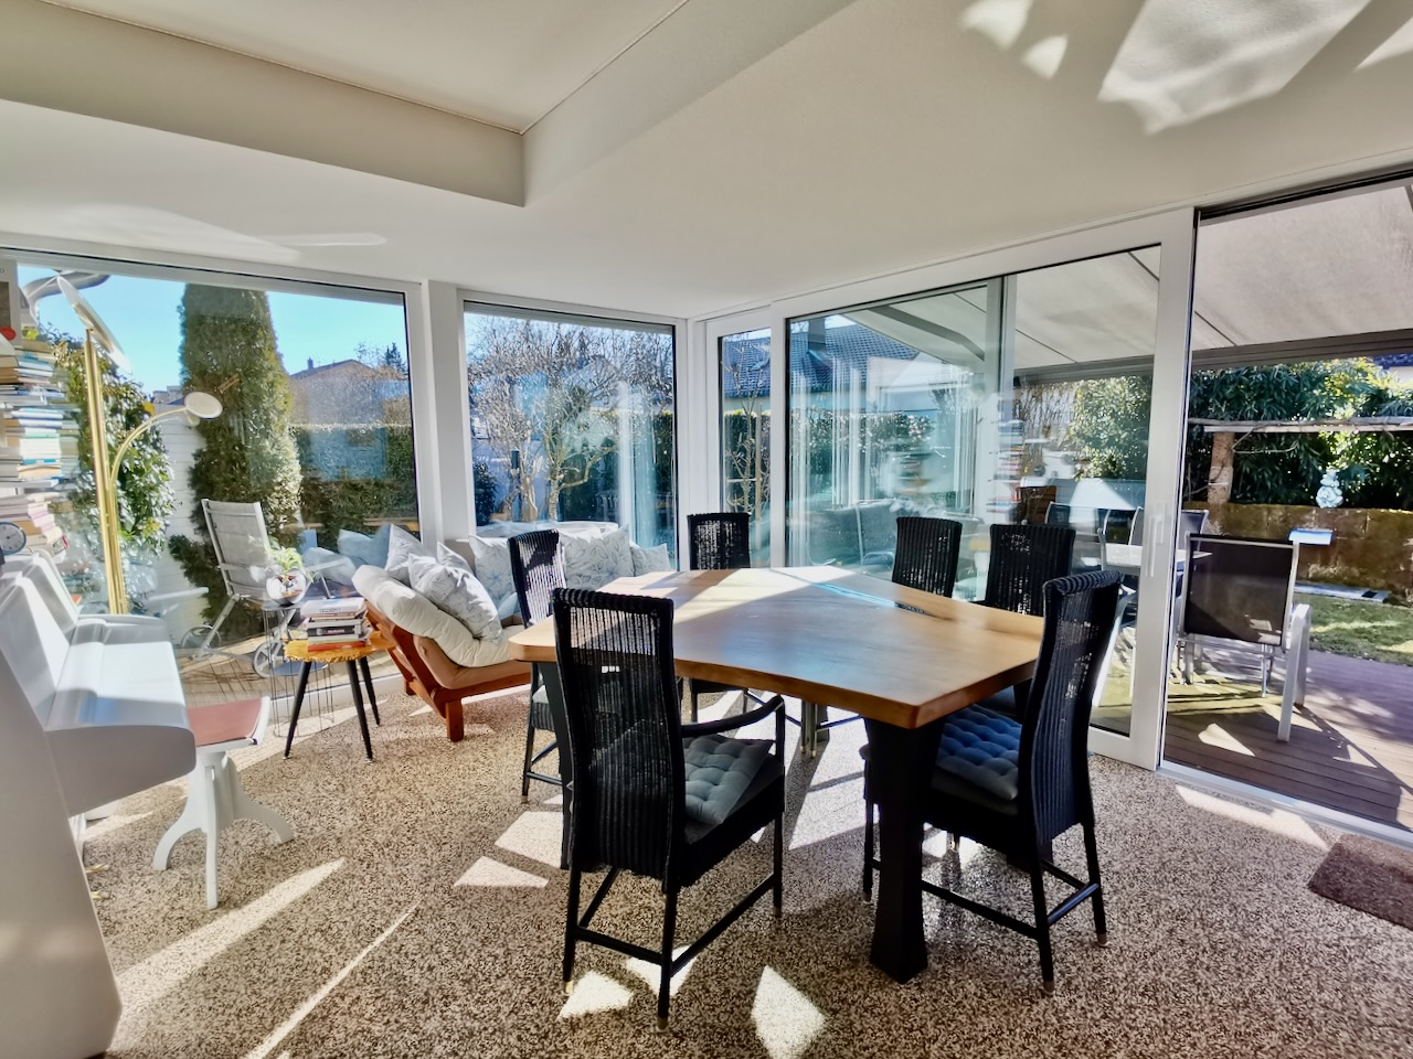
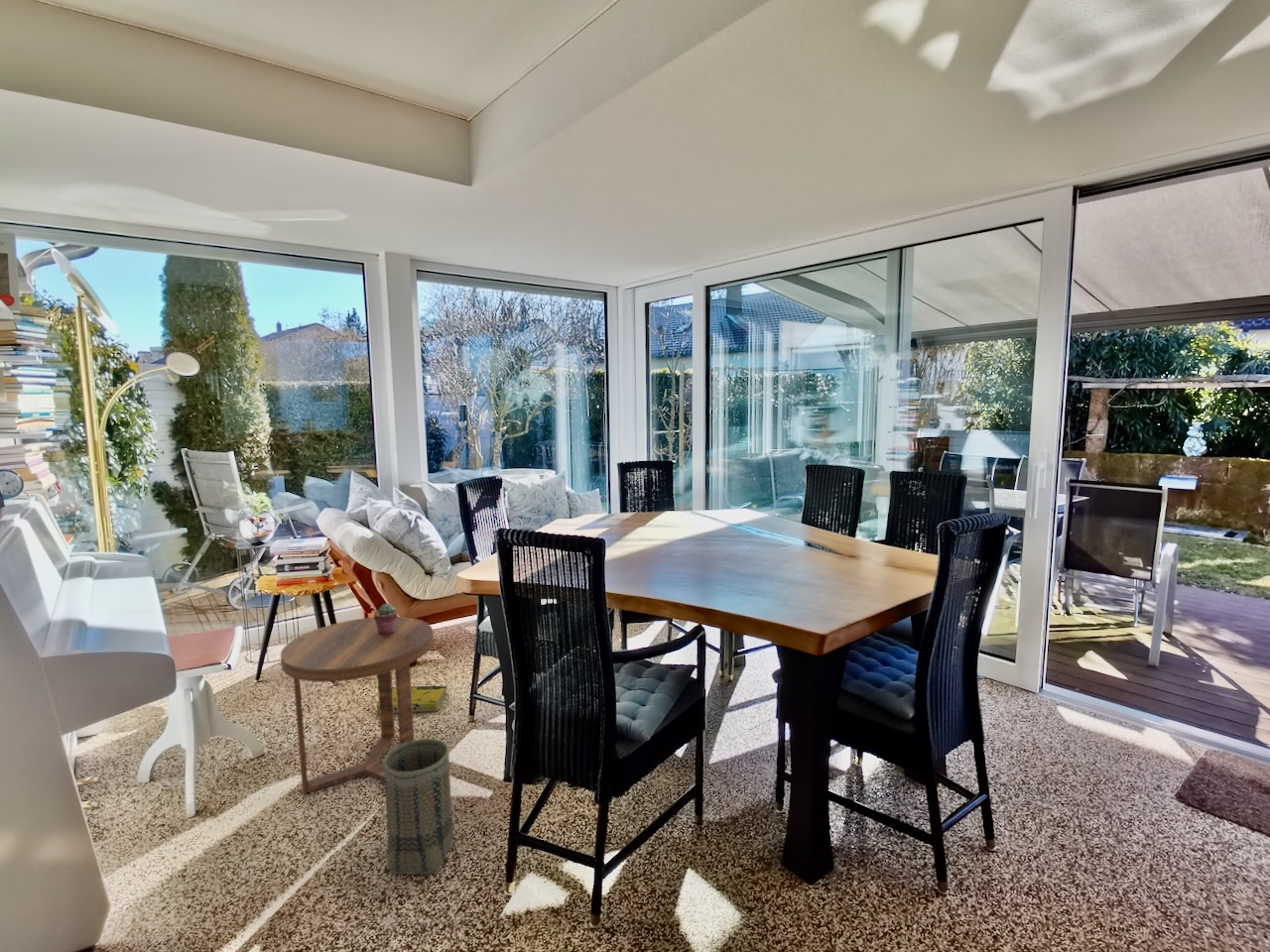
+ side table [280,616,435,794]
+ basket [383,738,455,875]
+ book [376,685,448,714]
+ potted succulent [373,602,398,635]
